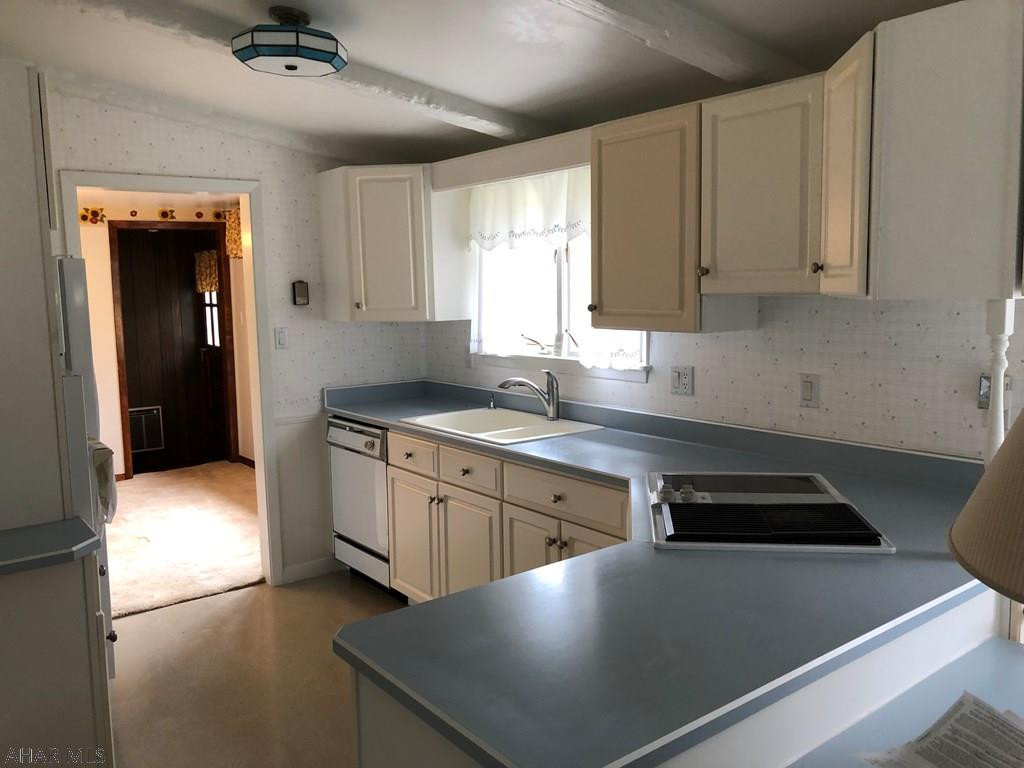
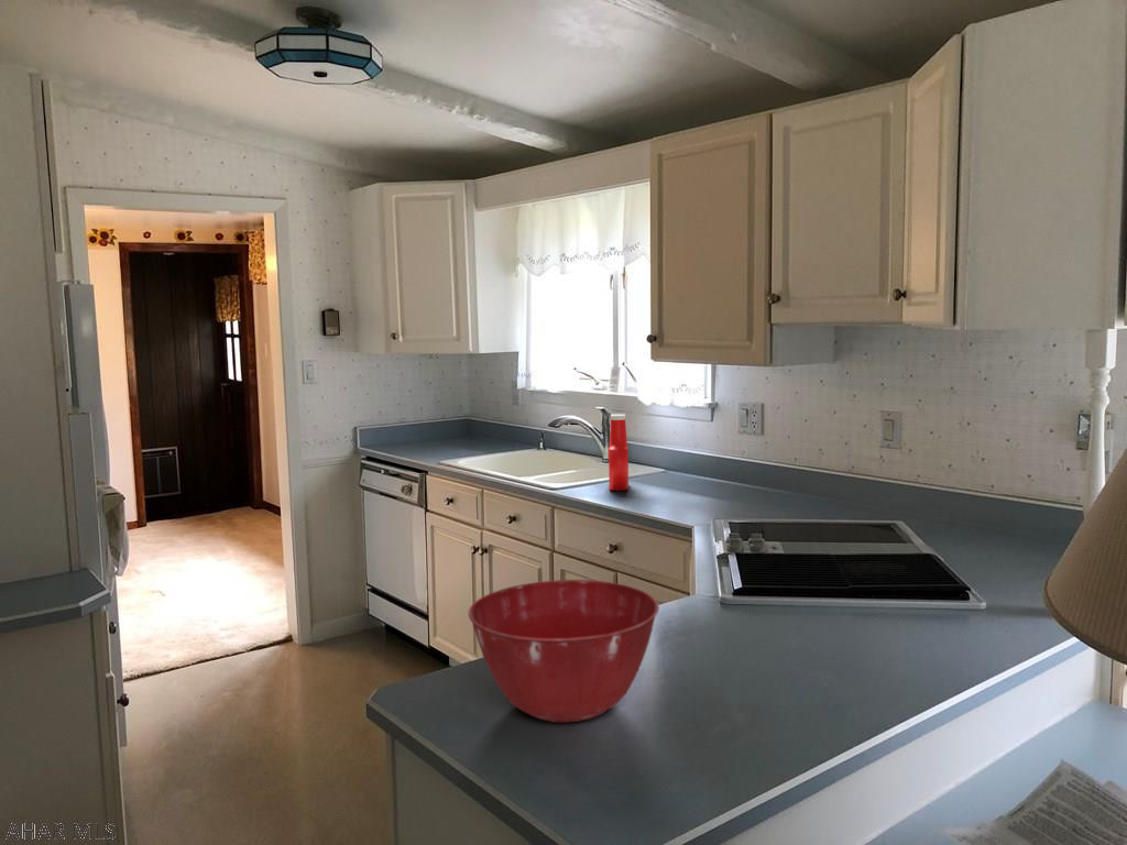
+ soap bottle [608,413,630,492]
+ mixing bowl [468,579,660,724]
